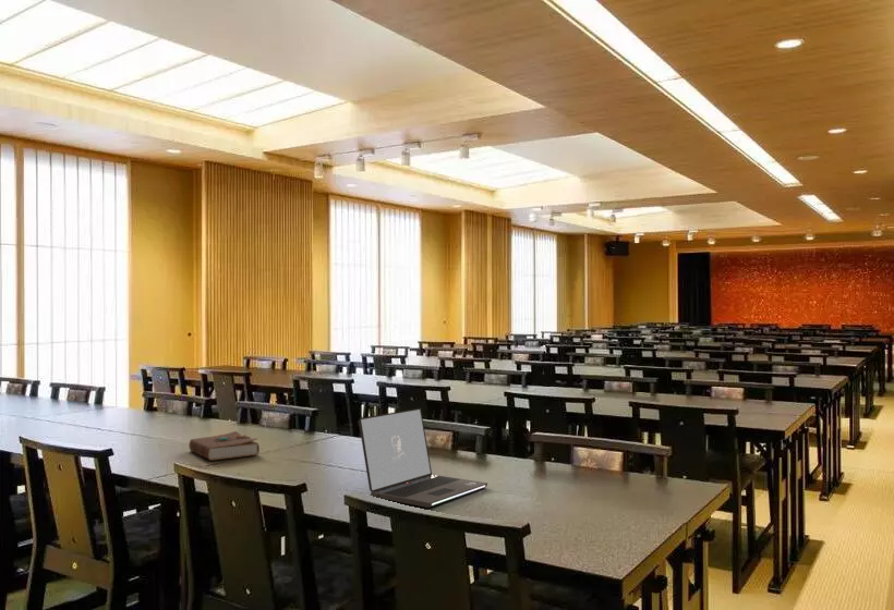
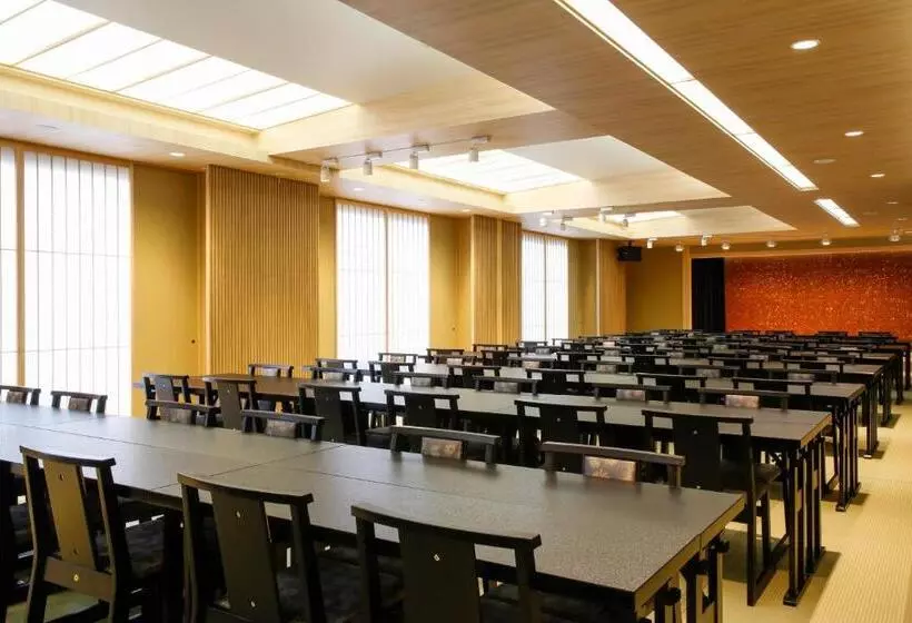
- book [188,430,261,462]
- laptop [358,407,488,509]
